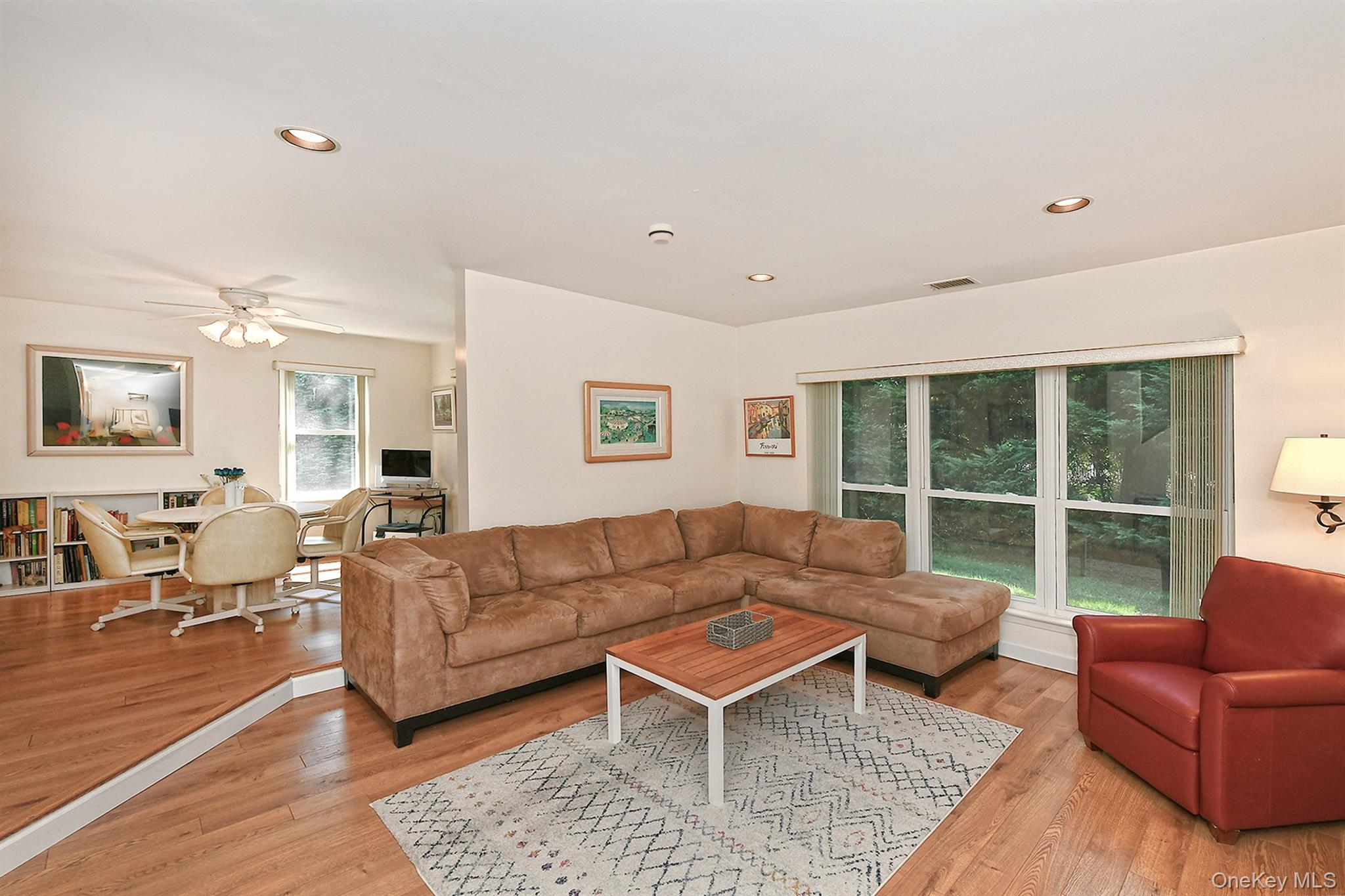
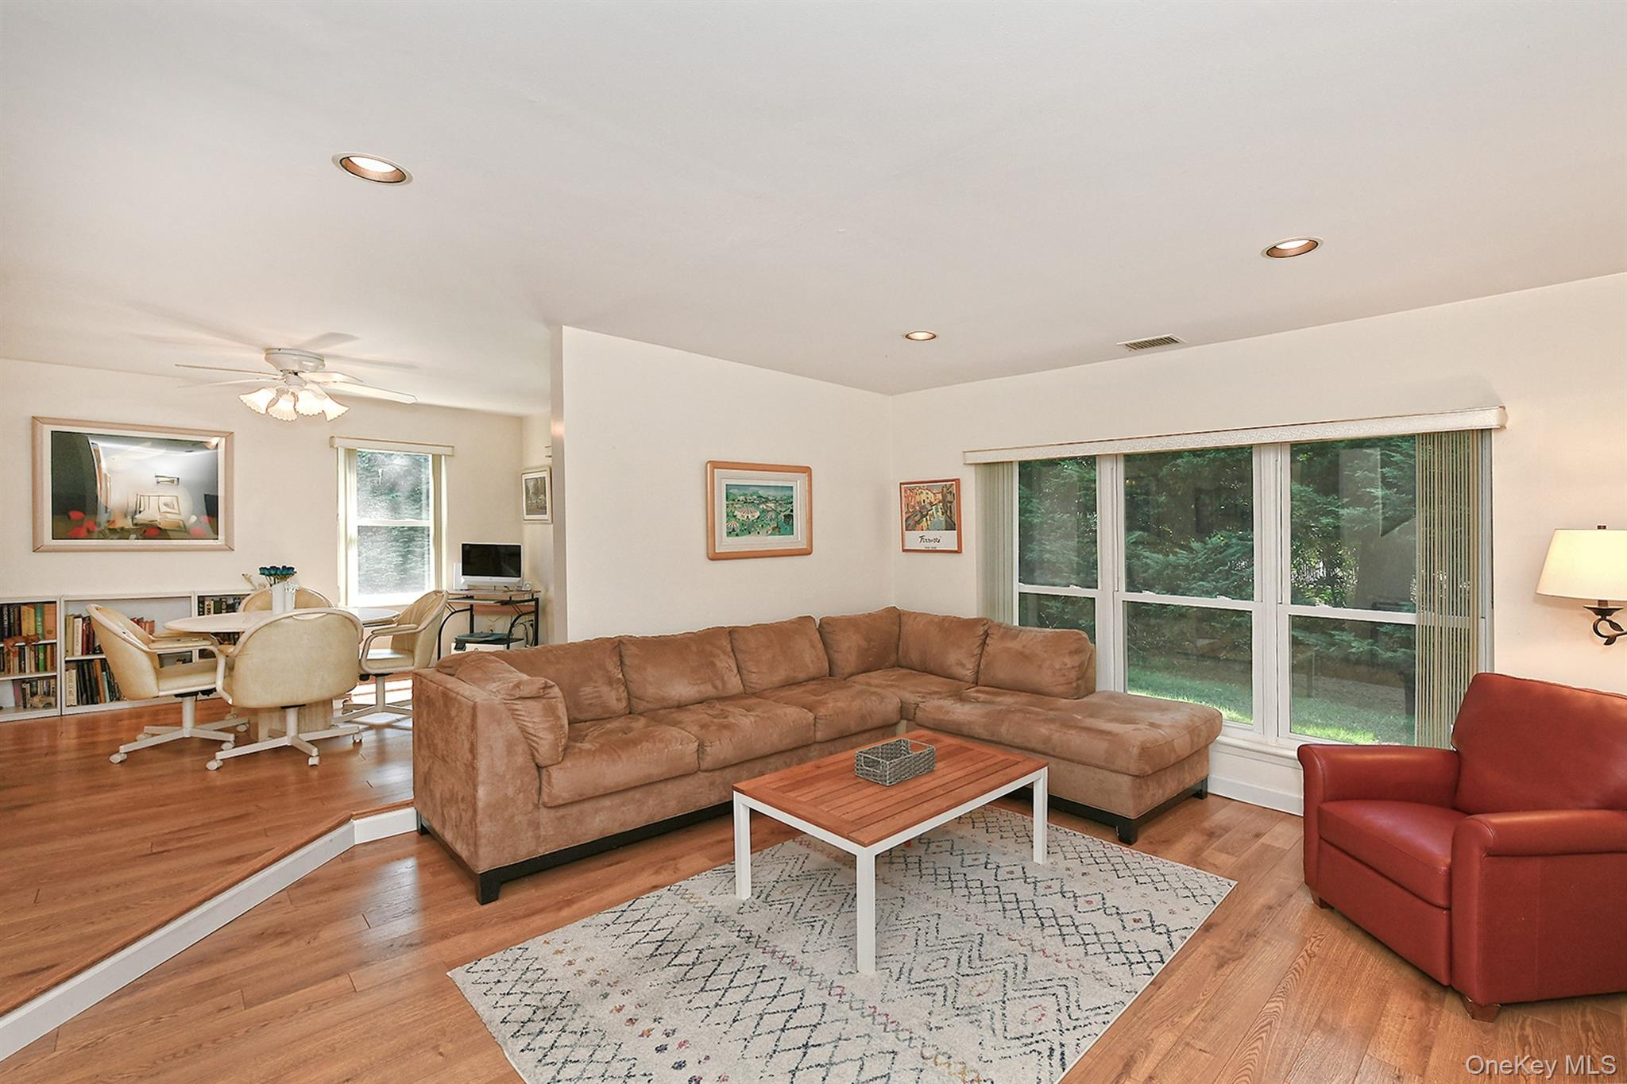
- smoke detector [648,223,674,245]
